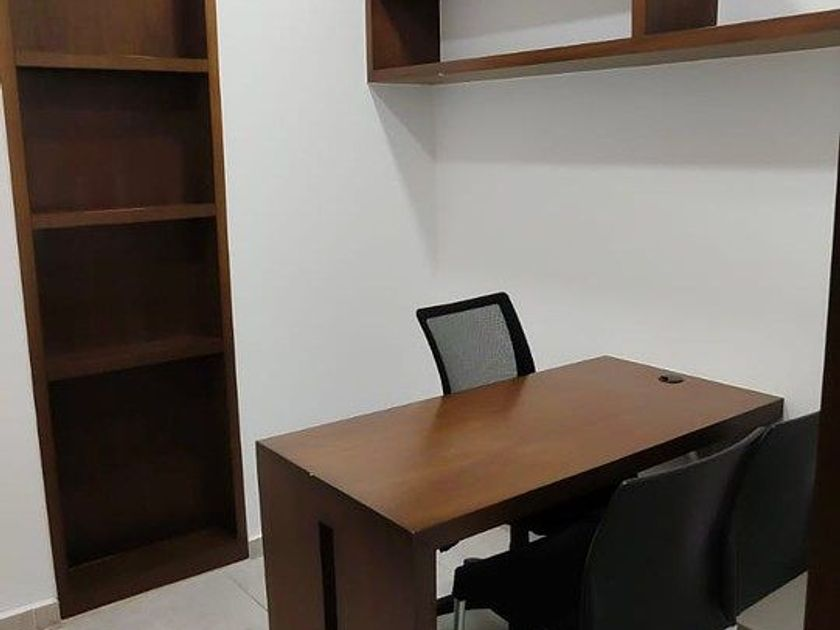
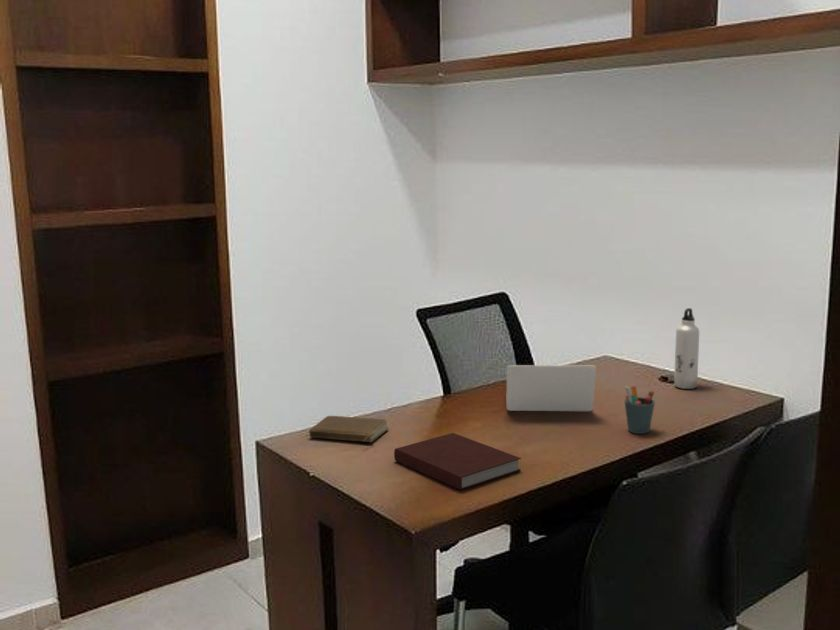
+ pen holder [623,385,656,435]
+ book [308,415,390,443]
+ laptop [505,364,597,412]
+ water bottle [673,307,700,390]
+ notebook [393,432,522,491]
